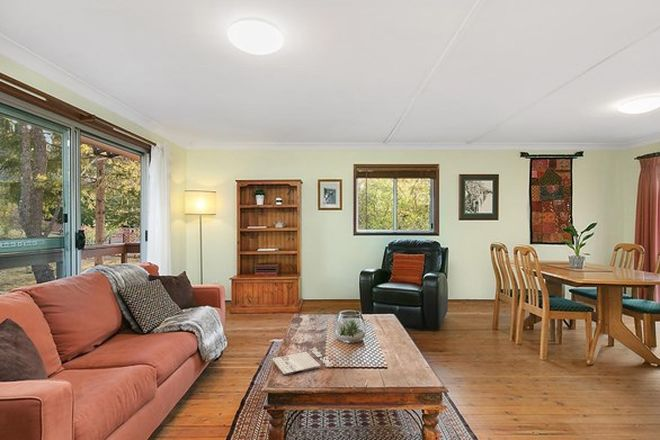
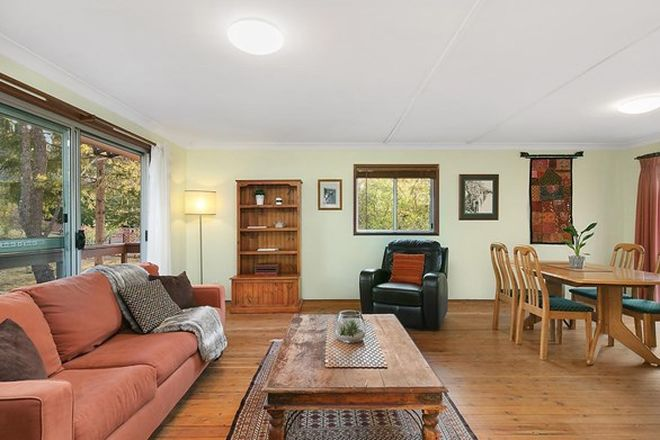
- magazine [271,346,334,377]
